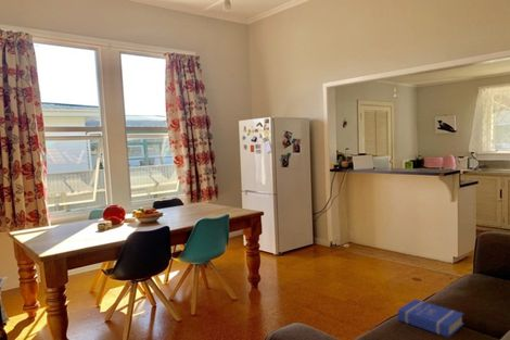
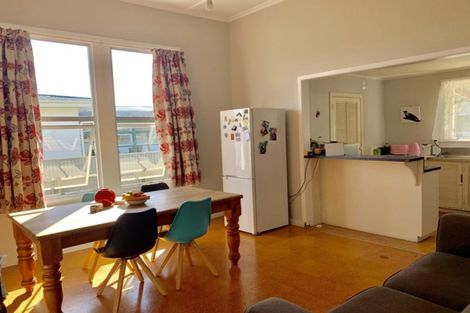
- book [397,298,464,339]
